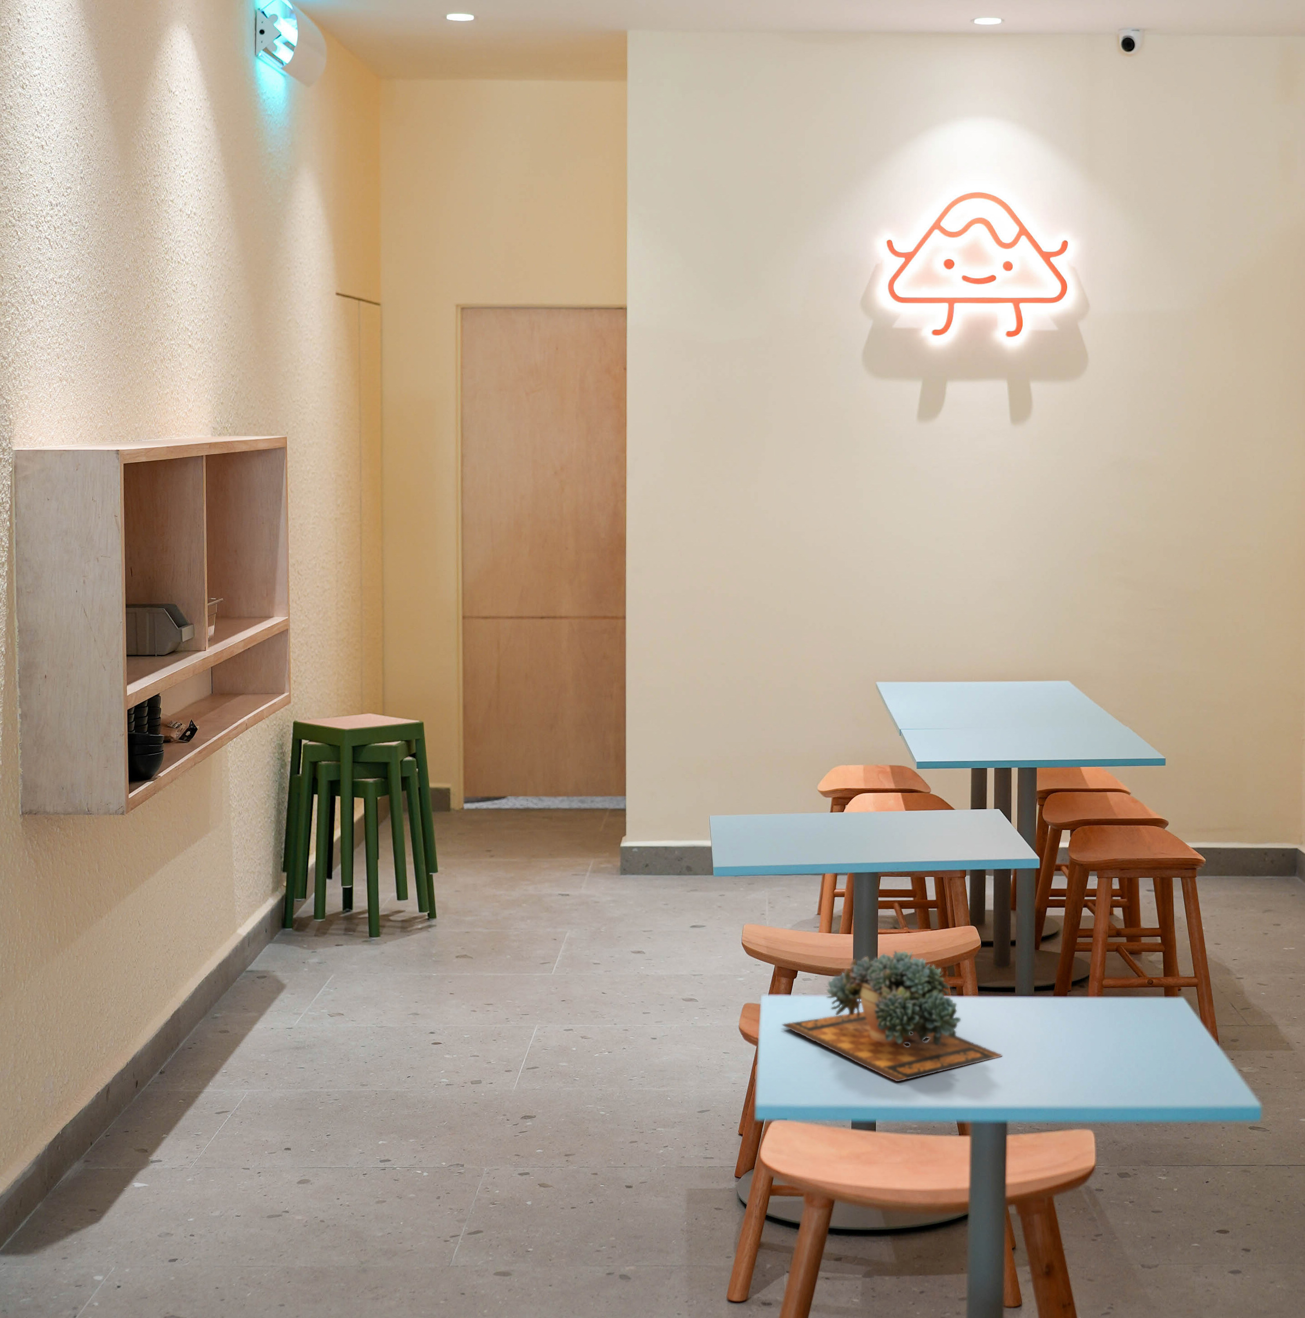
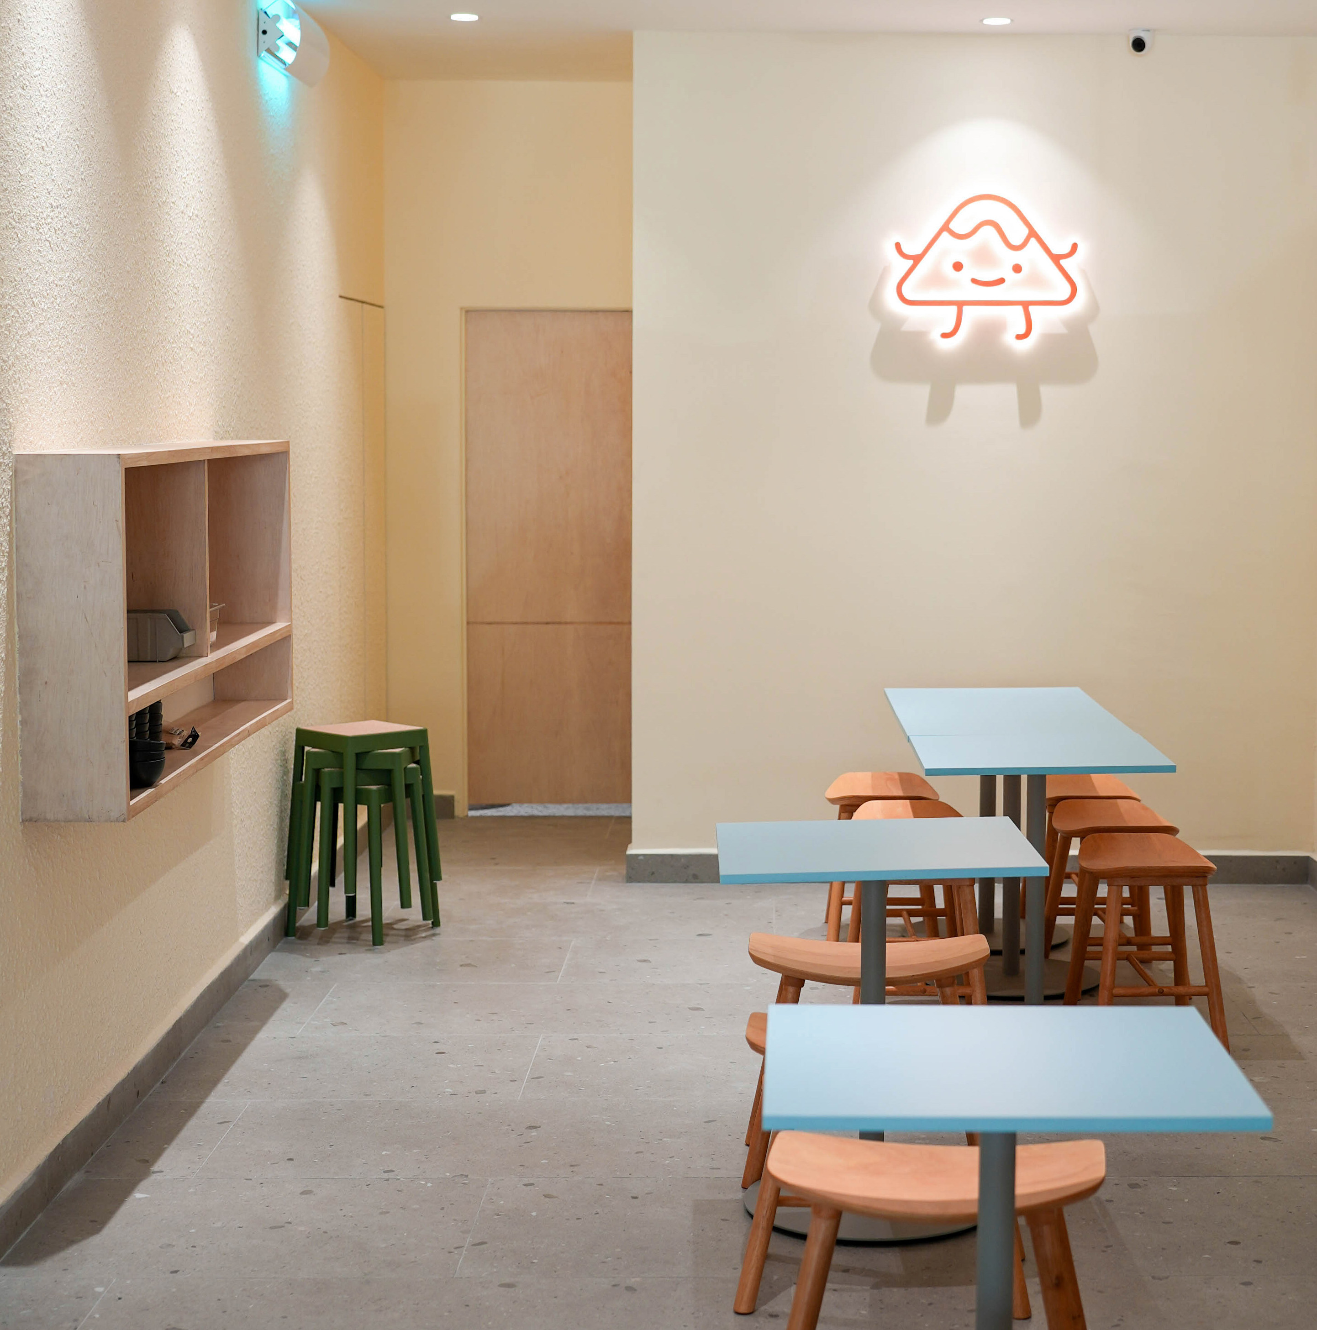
- succulent plant [782,950,1003,1081]
